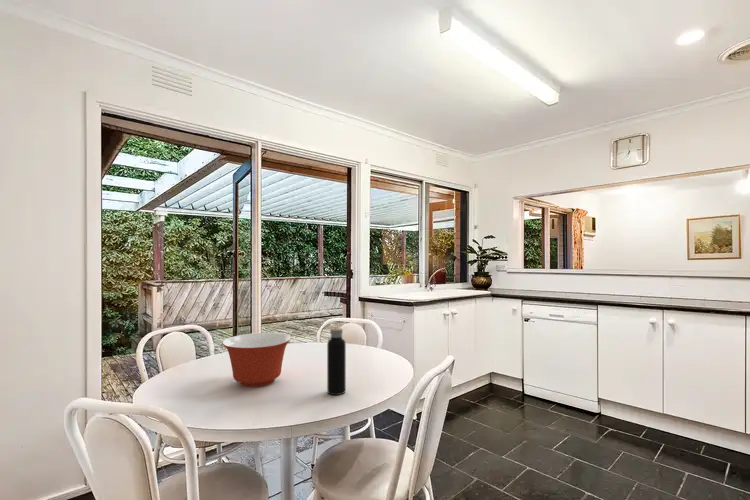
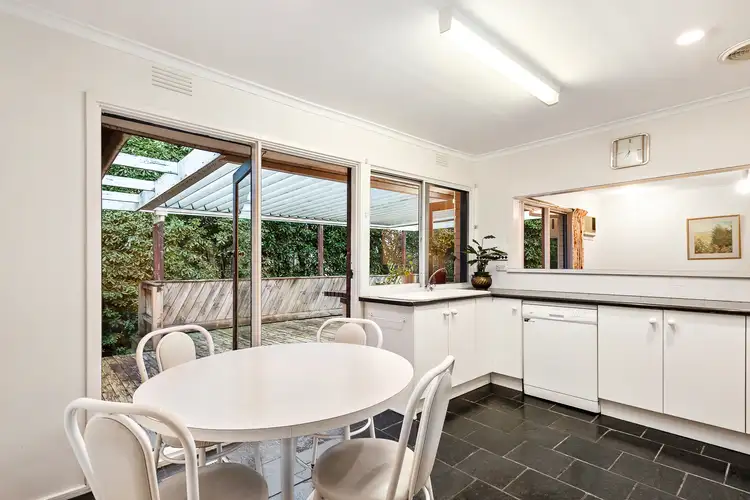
- water bottle [326,322,347,396]
- mixing bowl [222,332,292,388]
